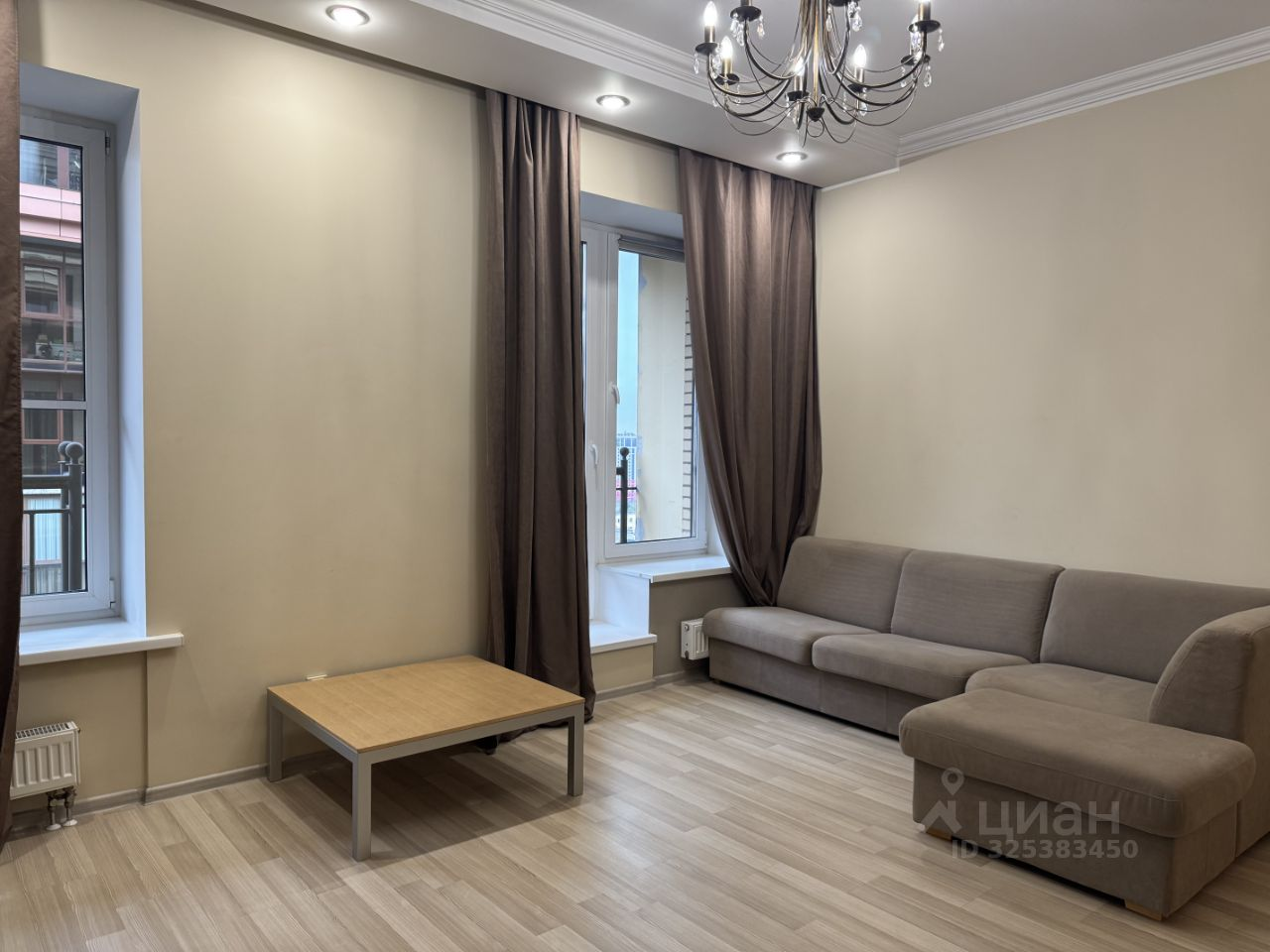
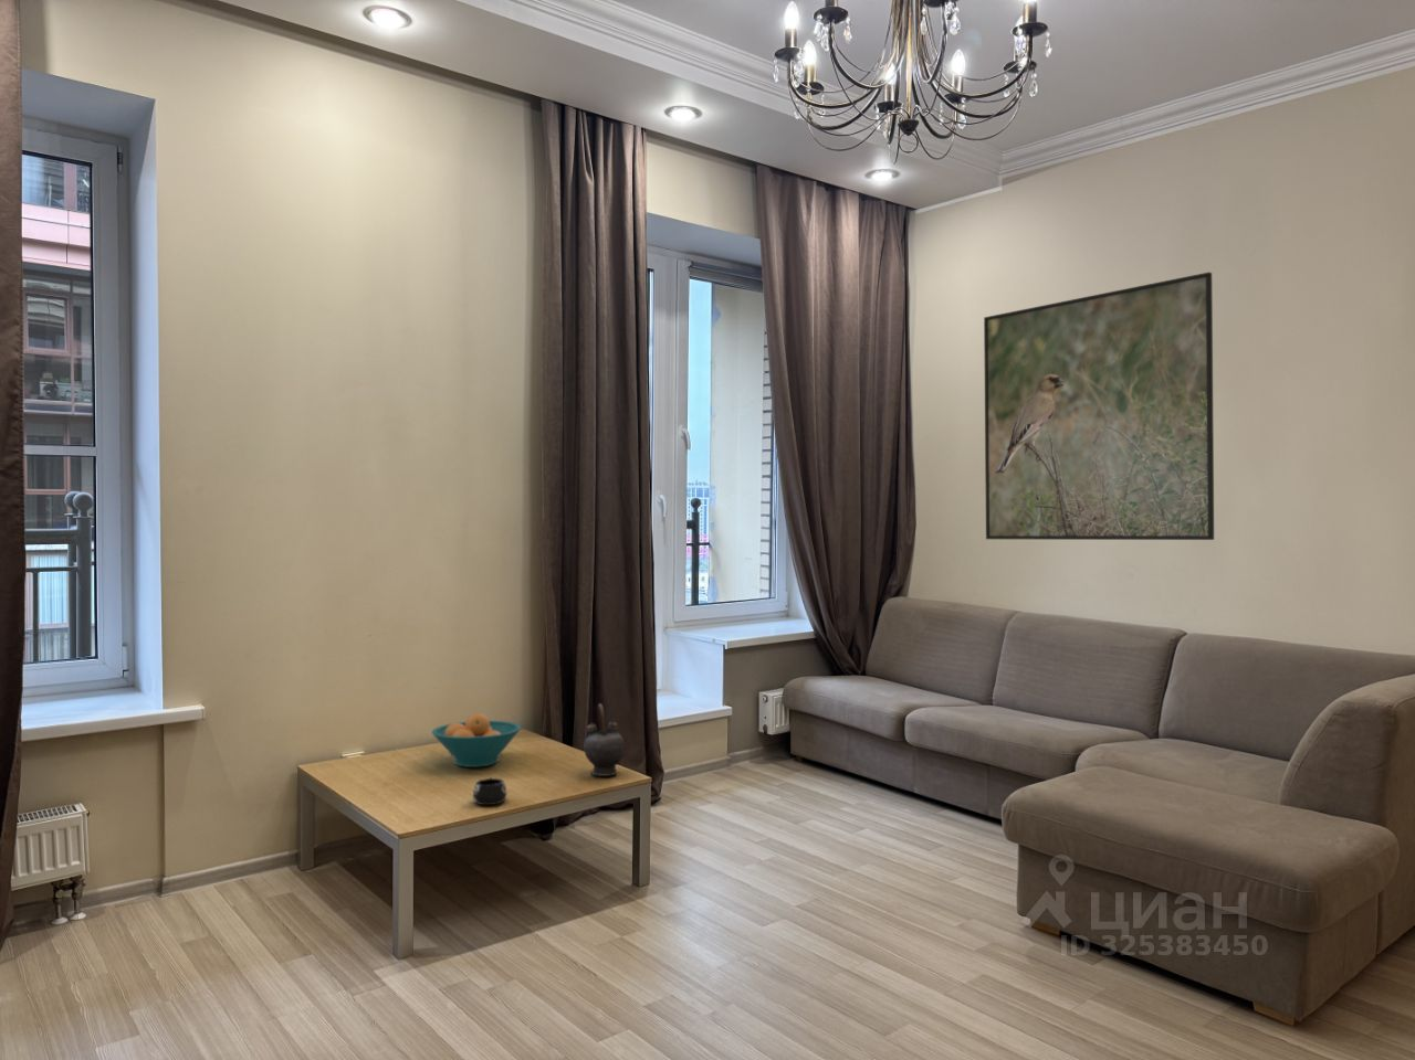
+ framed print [983,272,1214,541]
+ mug [472,776,508,806]
+ teapot [583,703,626,777]
+ fruit bowl [431,713,521,768]
